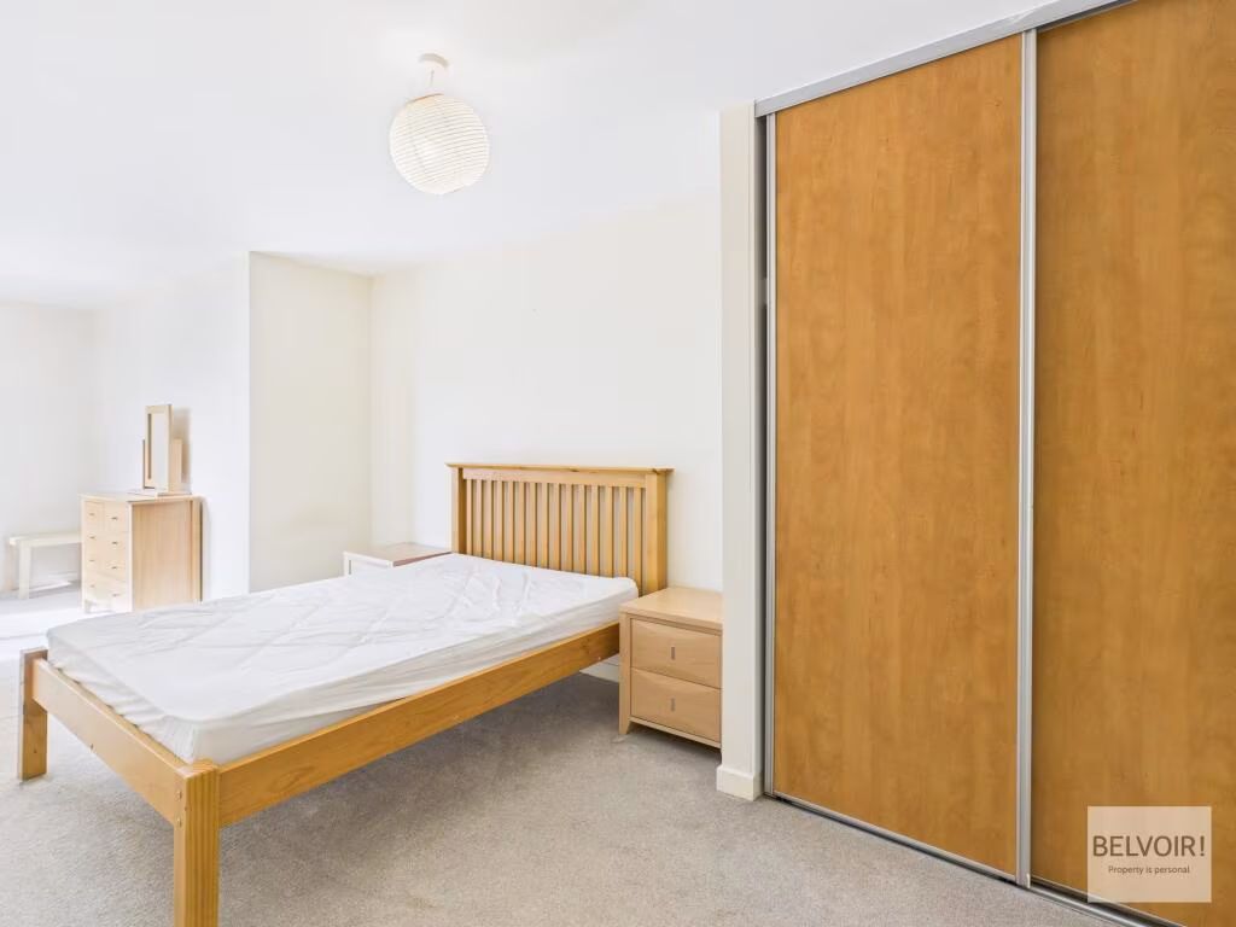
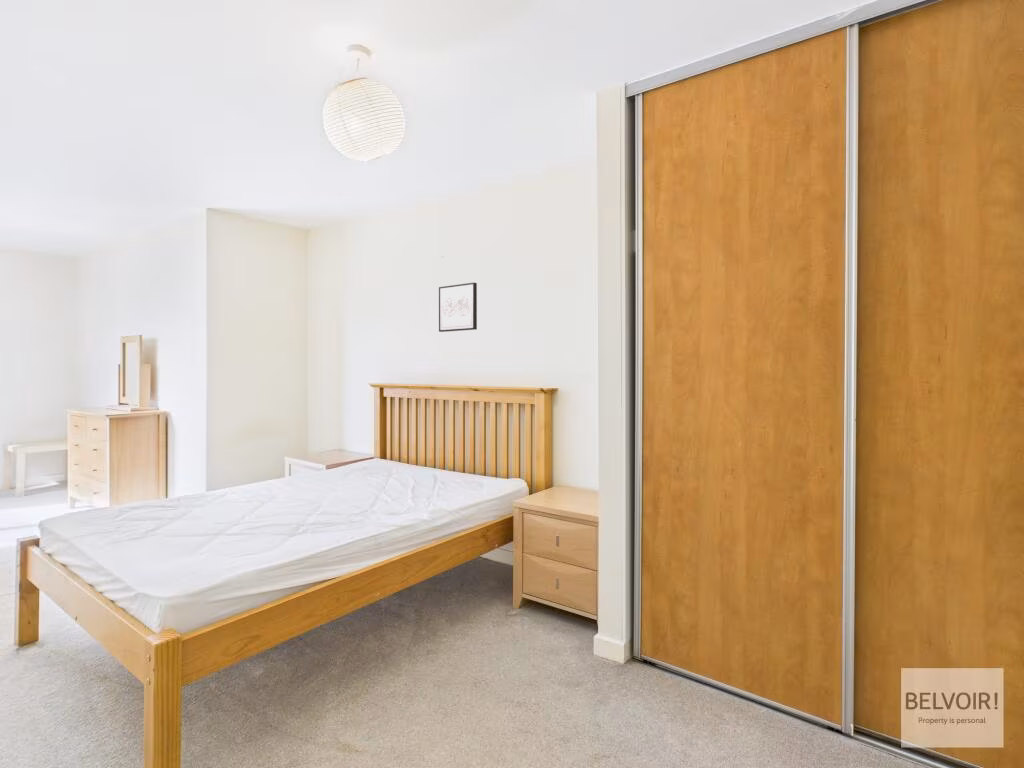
+ wall art [438,282,478,333]
